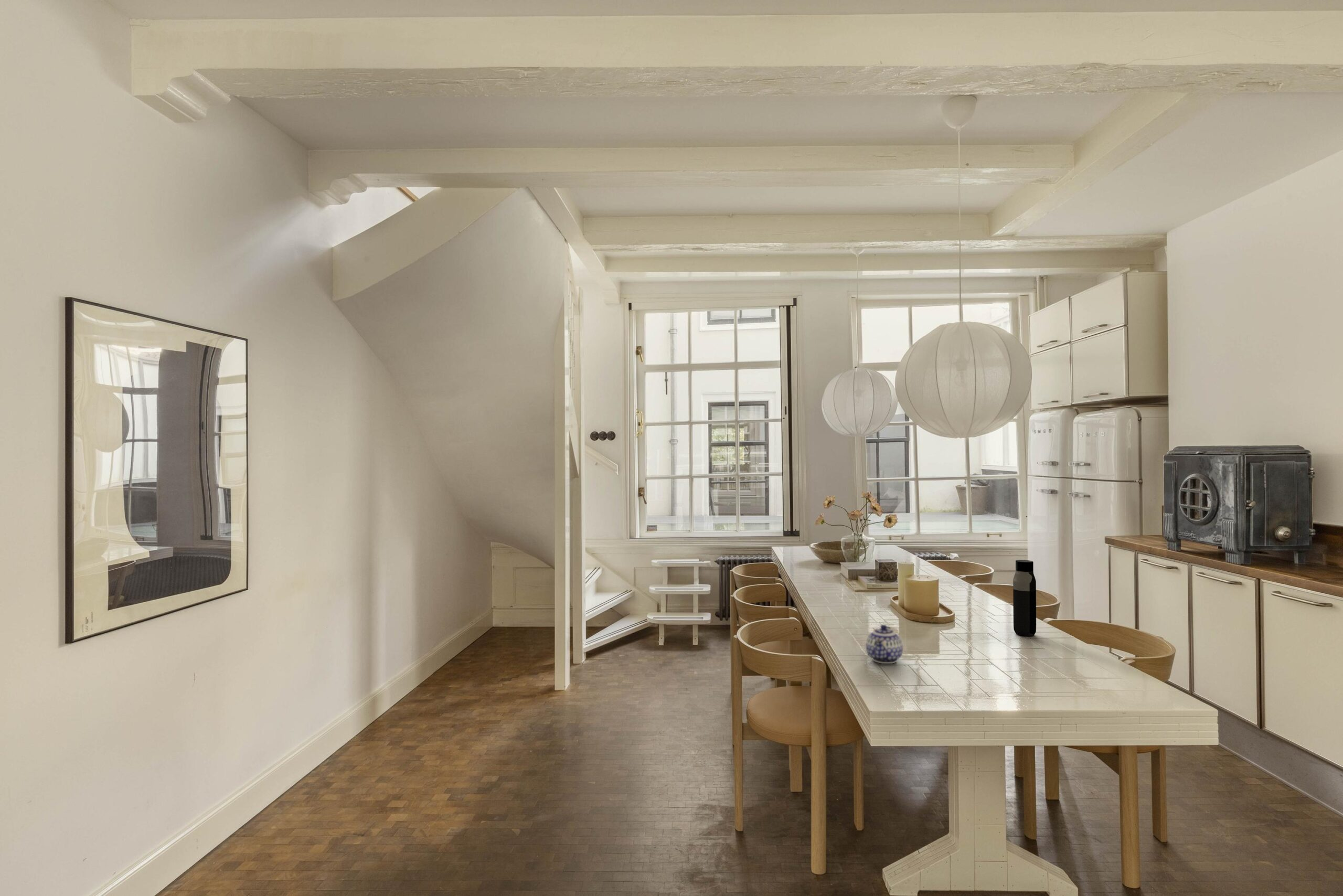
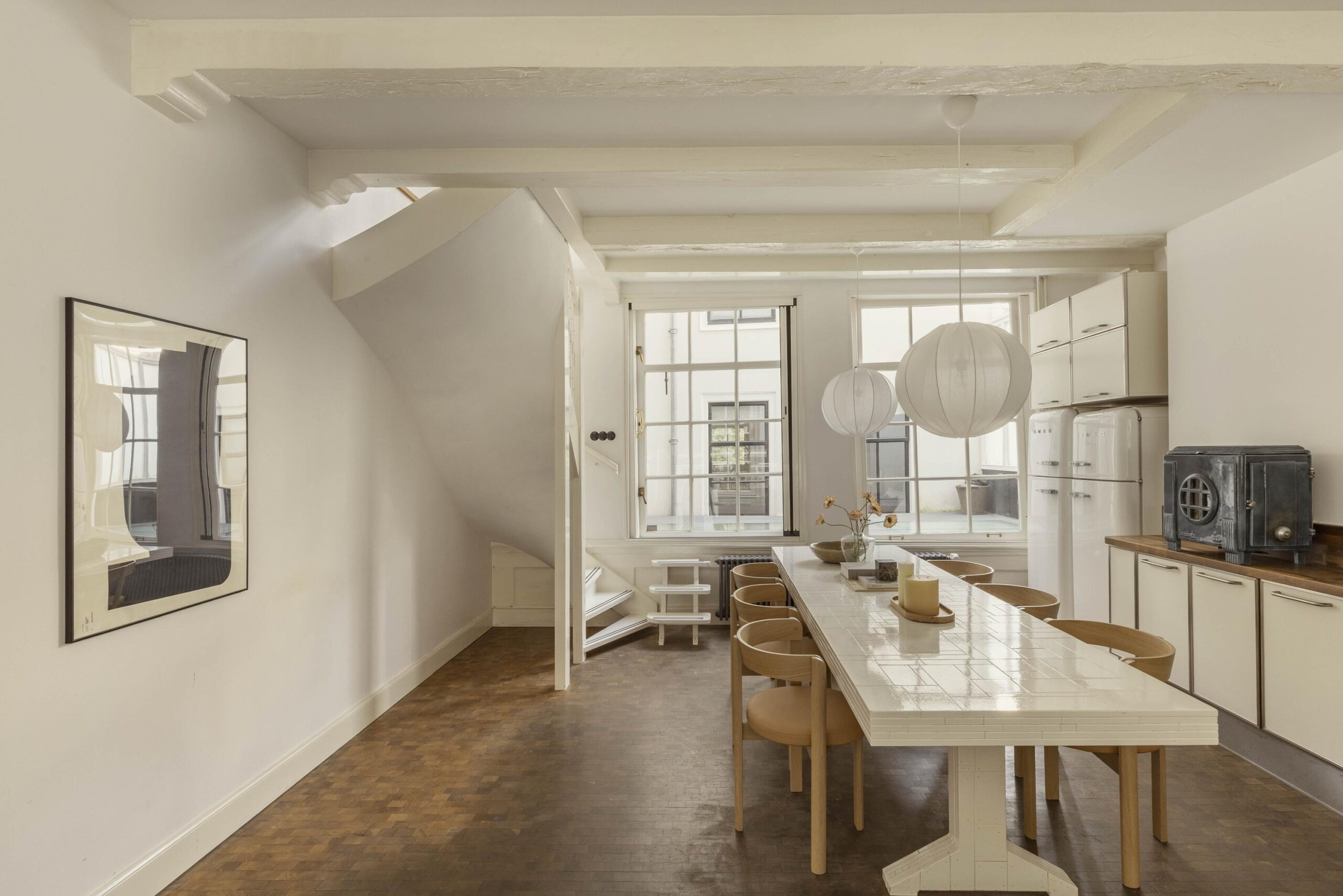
- teapot [865,624,903,664]
- water bottle [1012,559,1037,637]
